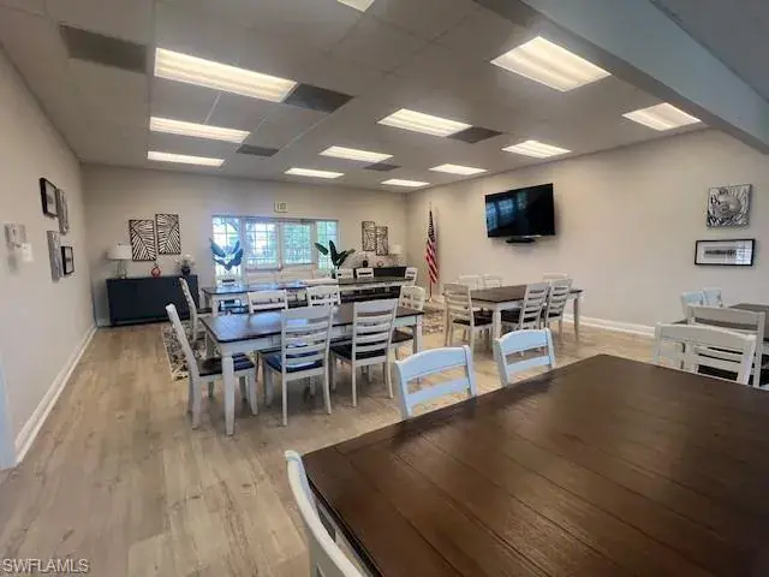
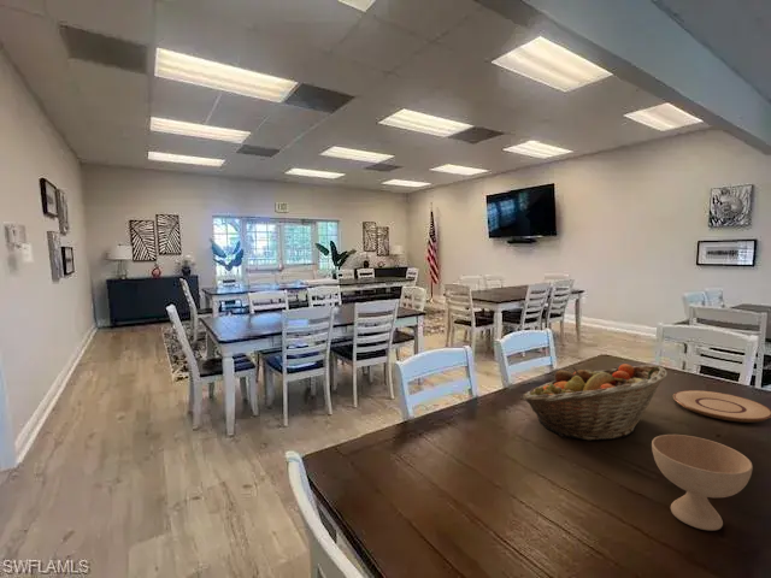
+ bowl [651,434,754,532]
+ plate [672,389,771,424]
+ fruit basket [522,362,669,442]
